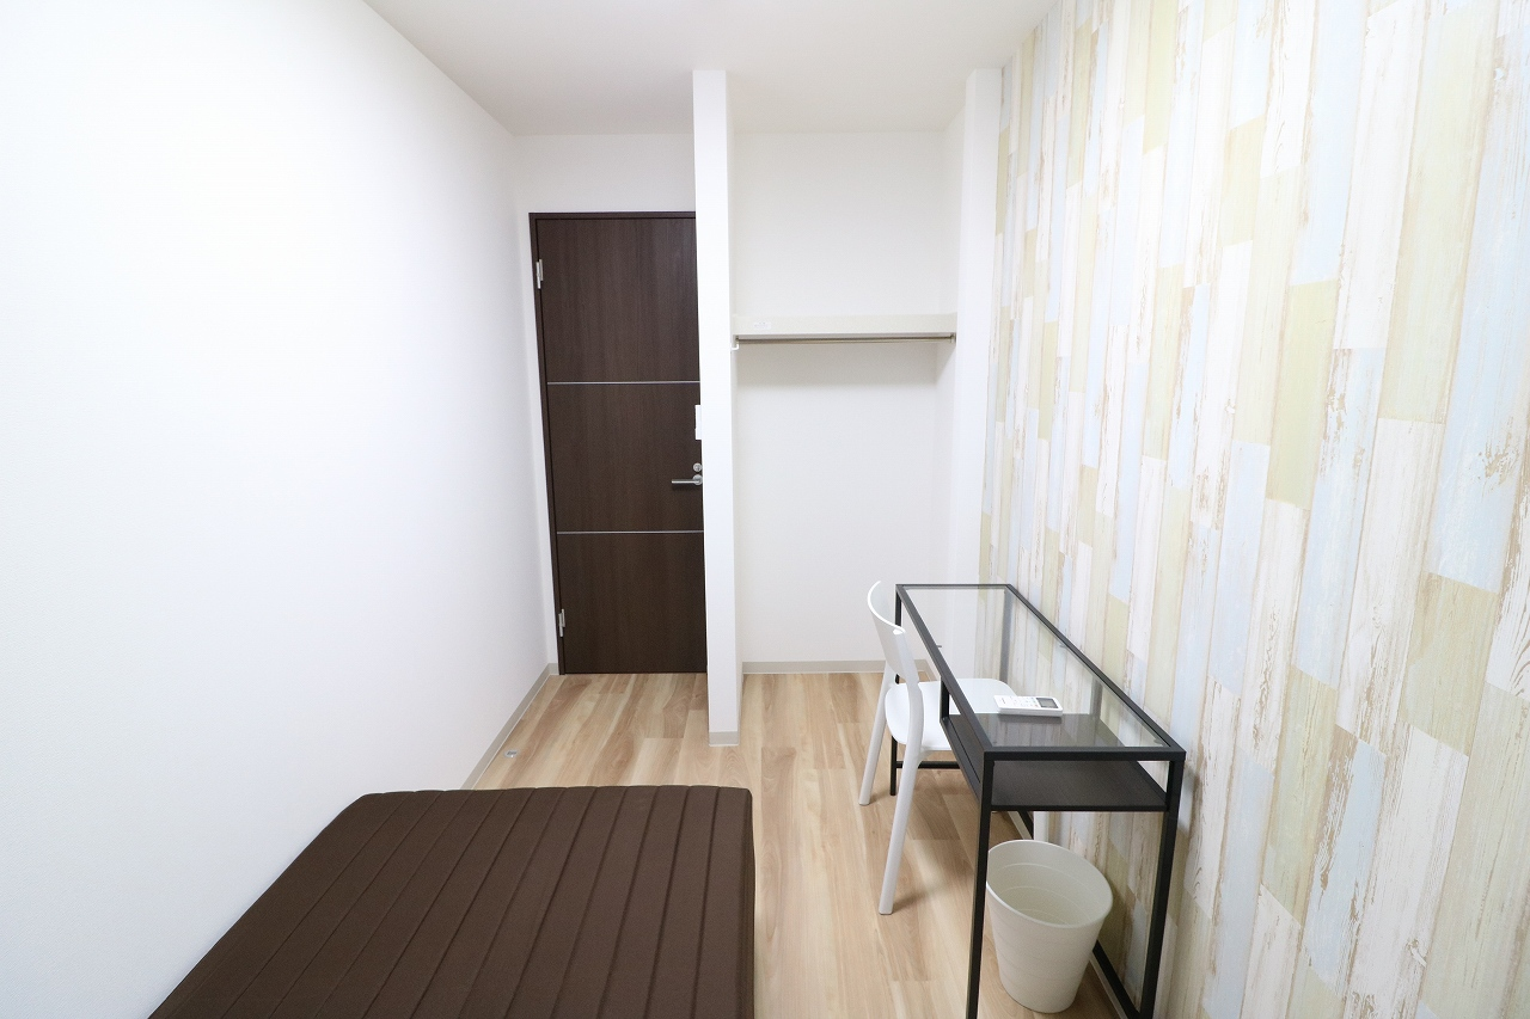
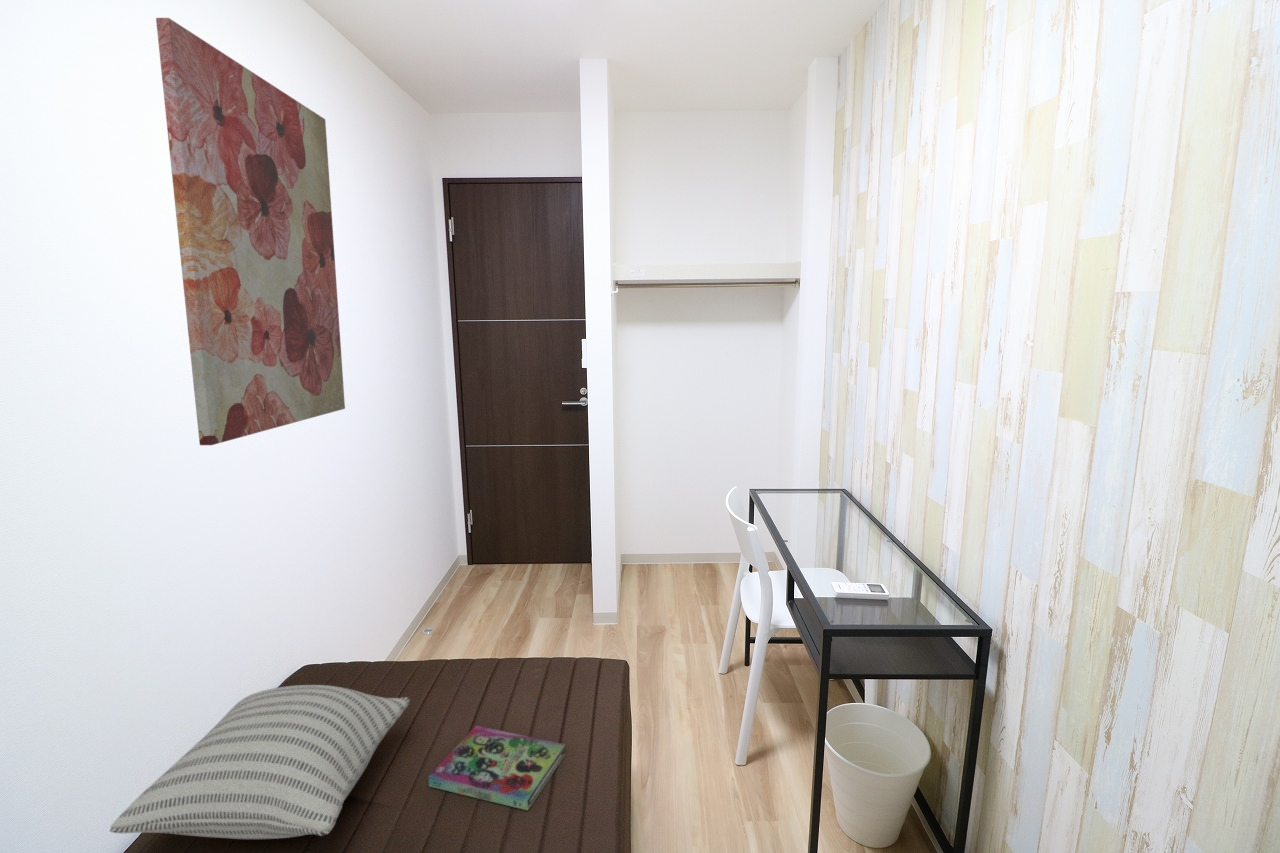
+ book [428,725,566,811]
+ wall art [155,17,346,446]
+ pillow [109,684,411,840]
